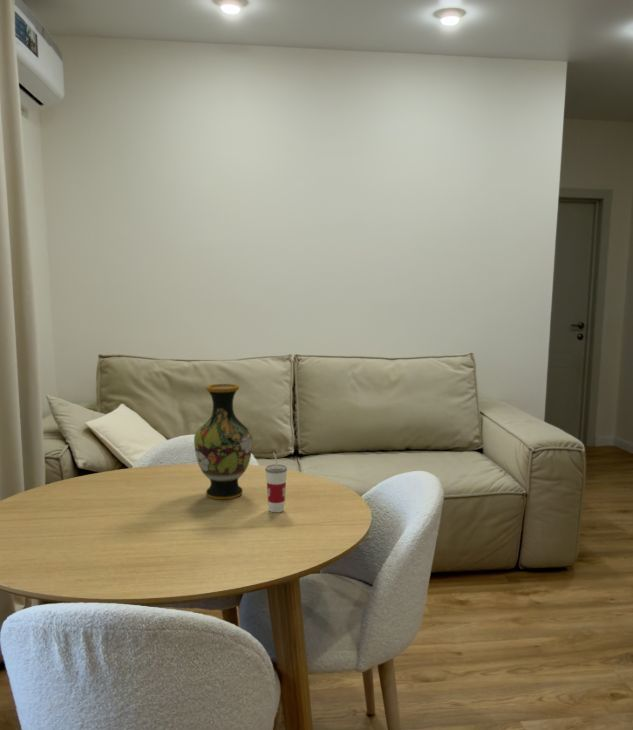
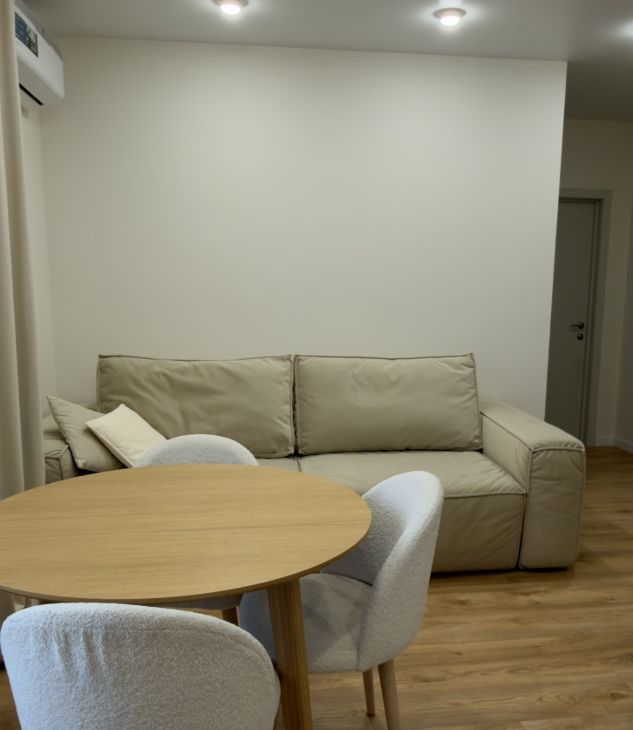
- cup [264,451,288,513]
- vase [193,383,254,500]
